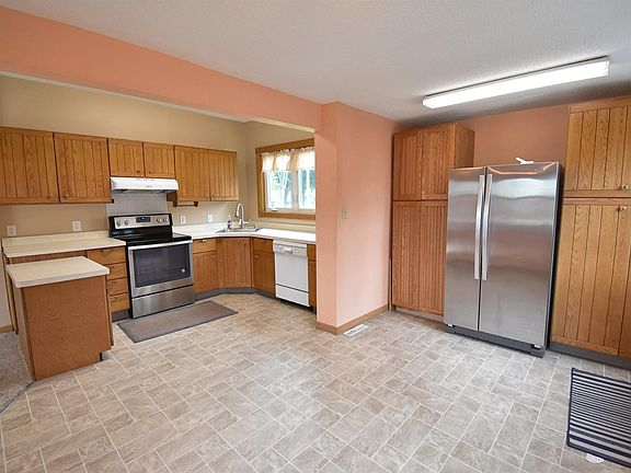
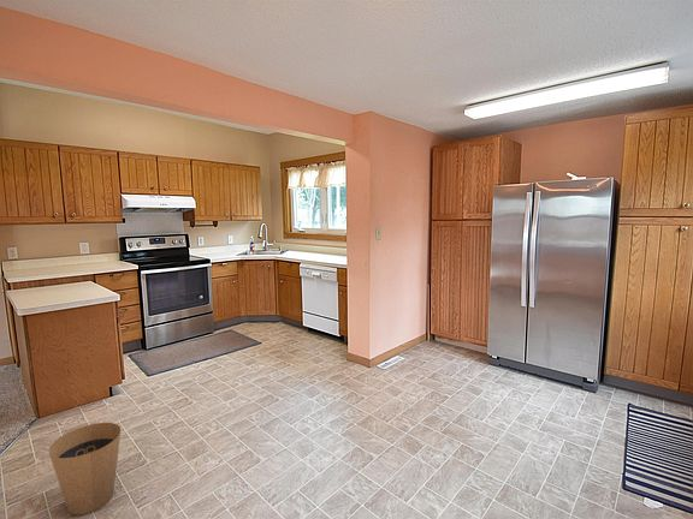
+ trash can [48,422,122,517]
